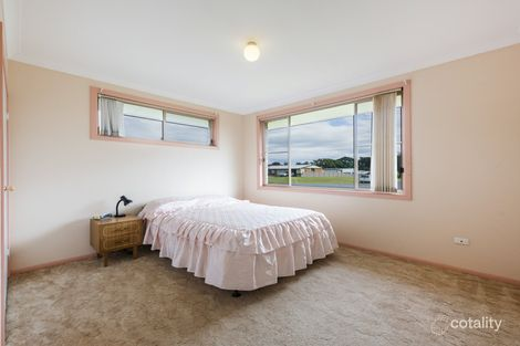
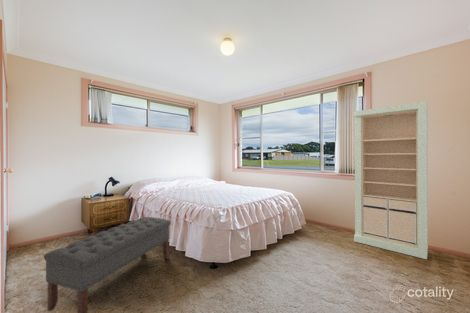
+ bench [43,216,172,313]
+ storage cabinet [353,101,429,260]
